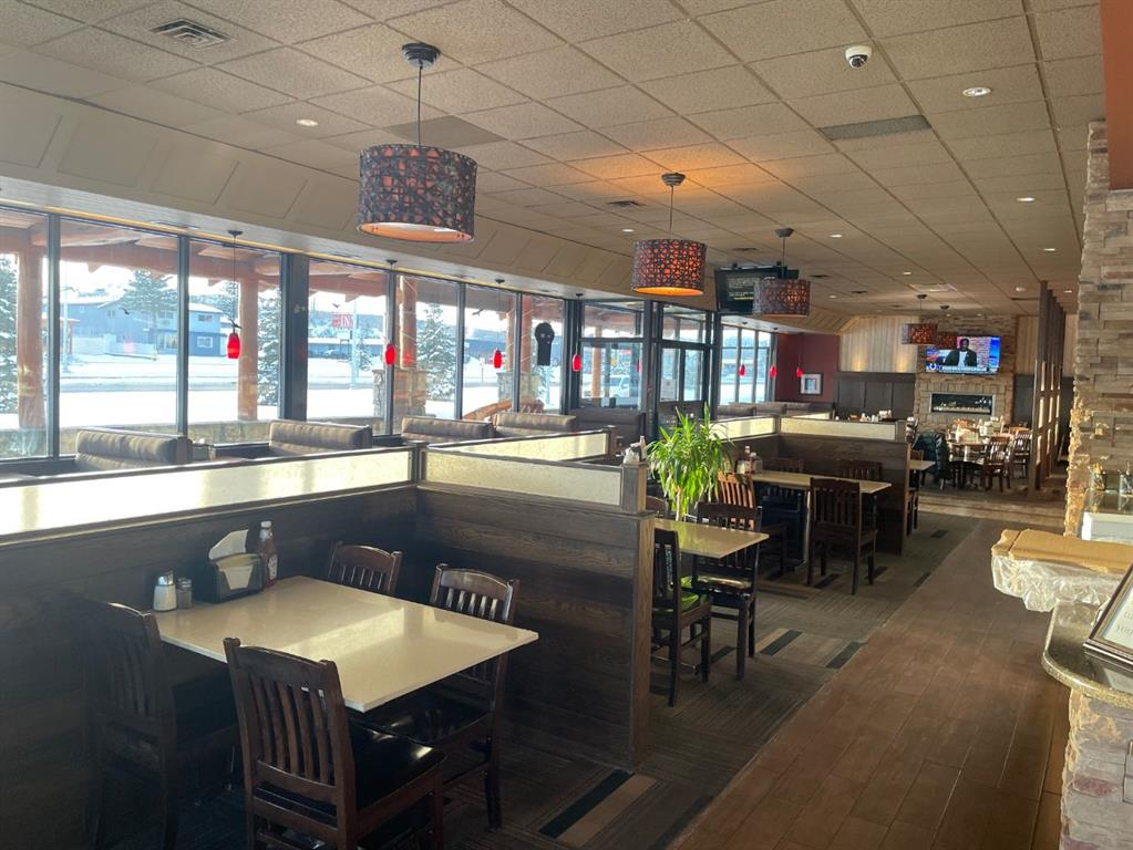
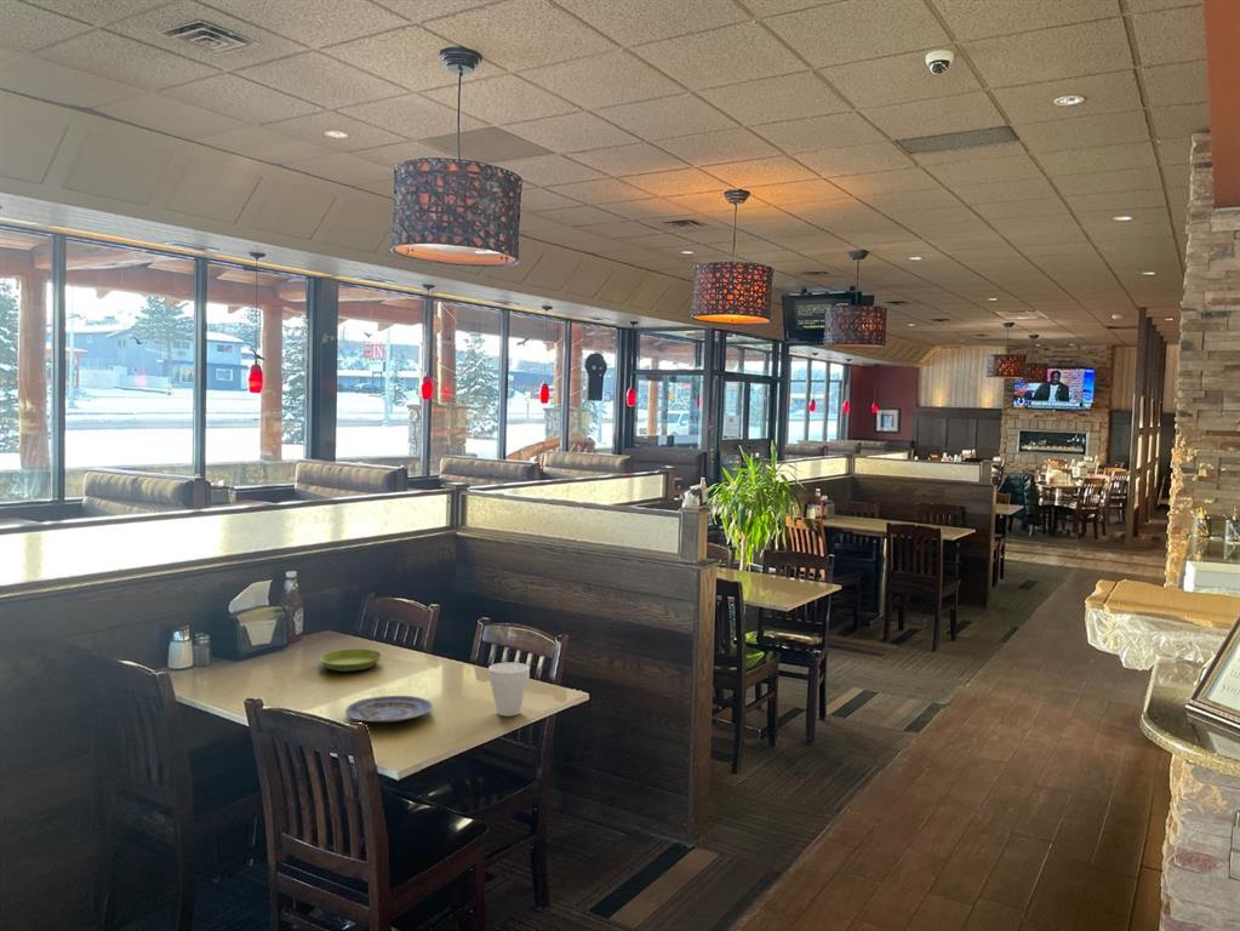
+ plate [344,695,434,724]
+ cup [487,662,531,718]
+ saucer [319,647,383,673]
